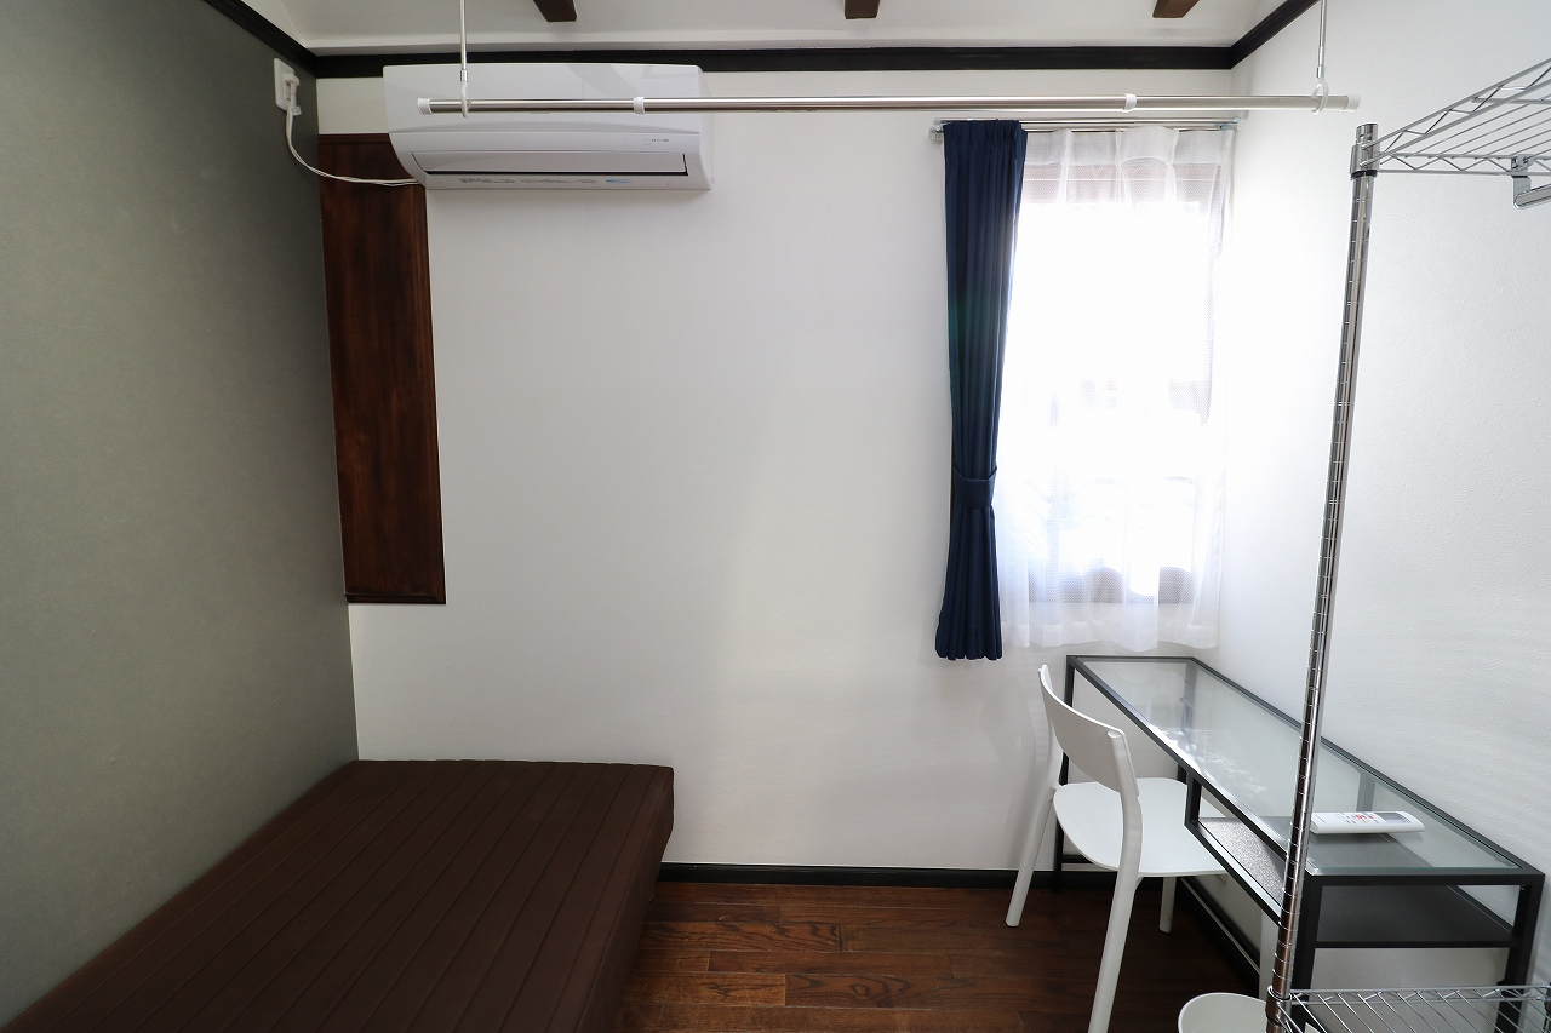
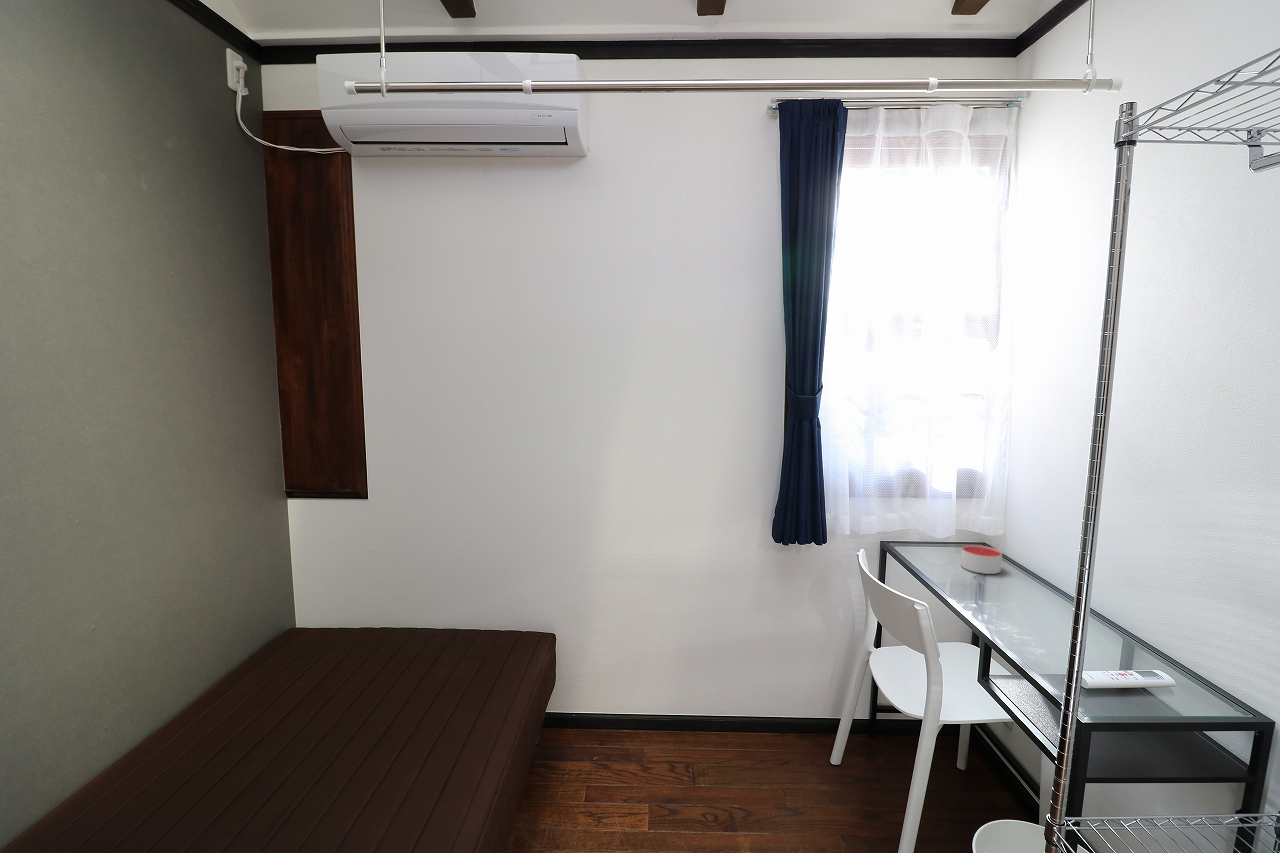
+ candle [960,544,1003,575]
